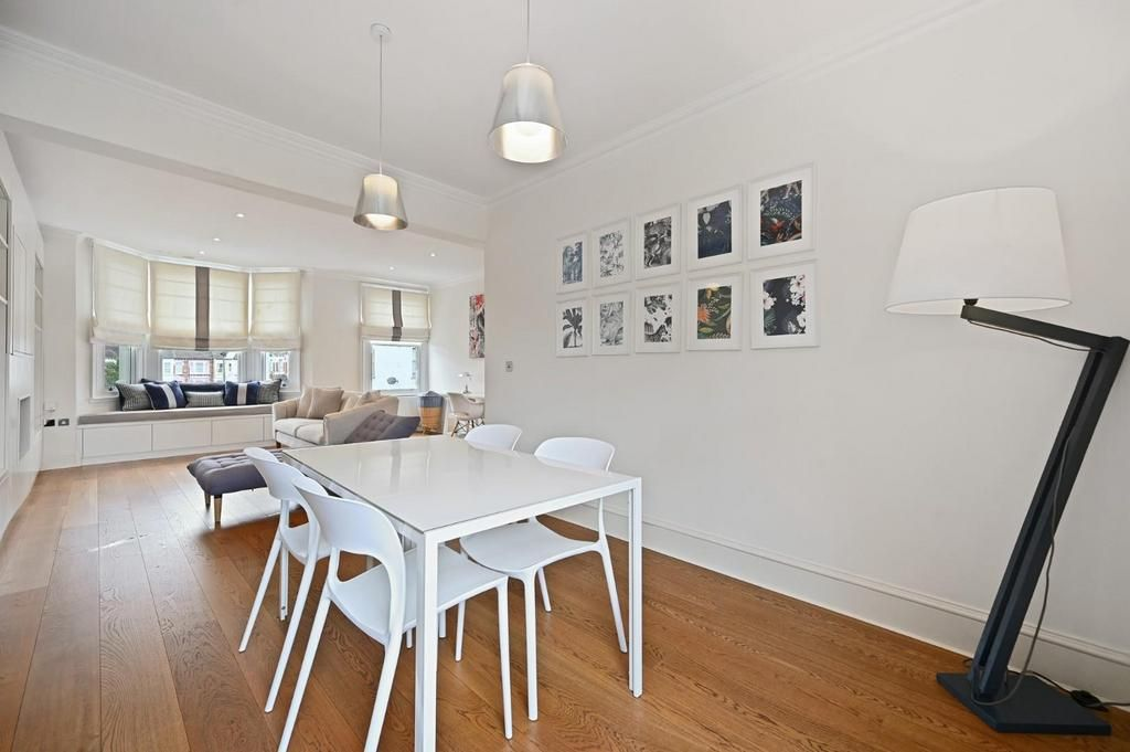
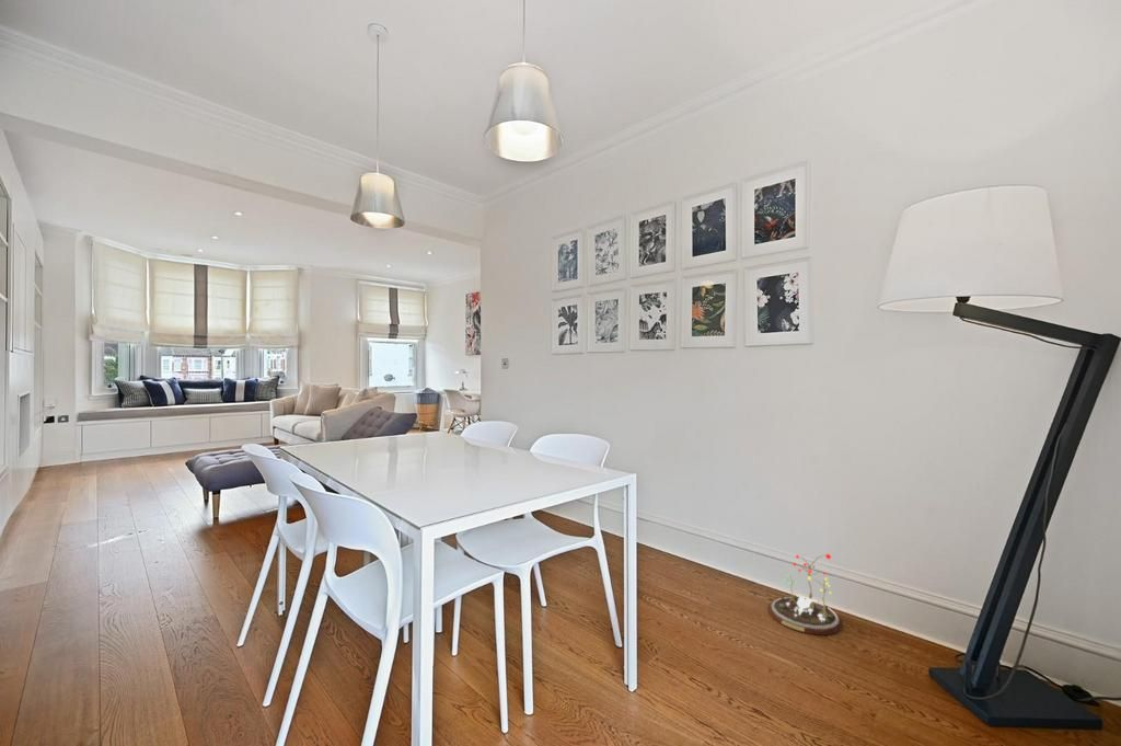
+ decorative plant [767,553,843,636]
